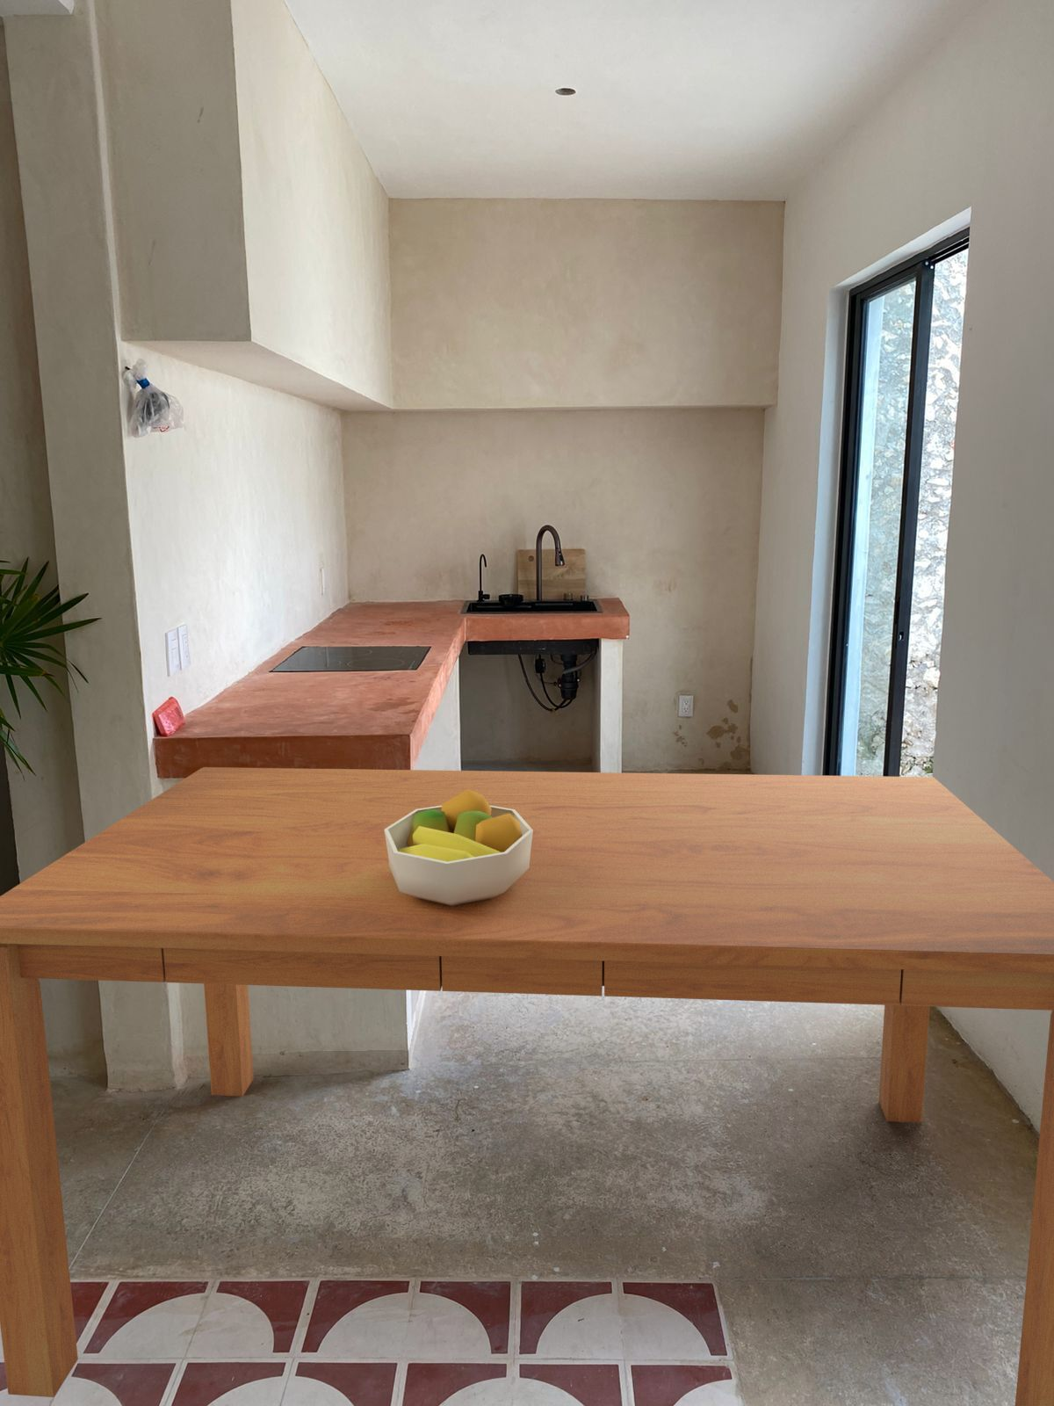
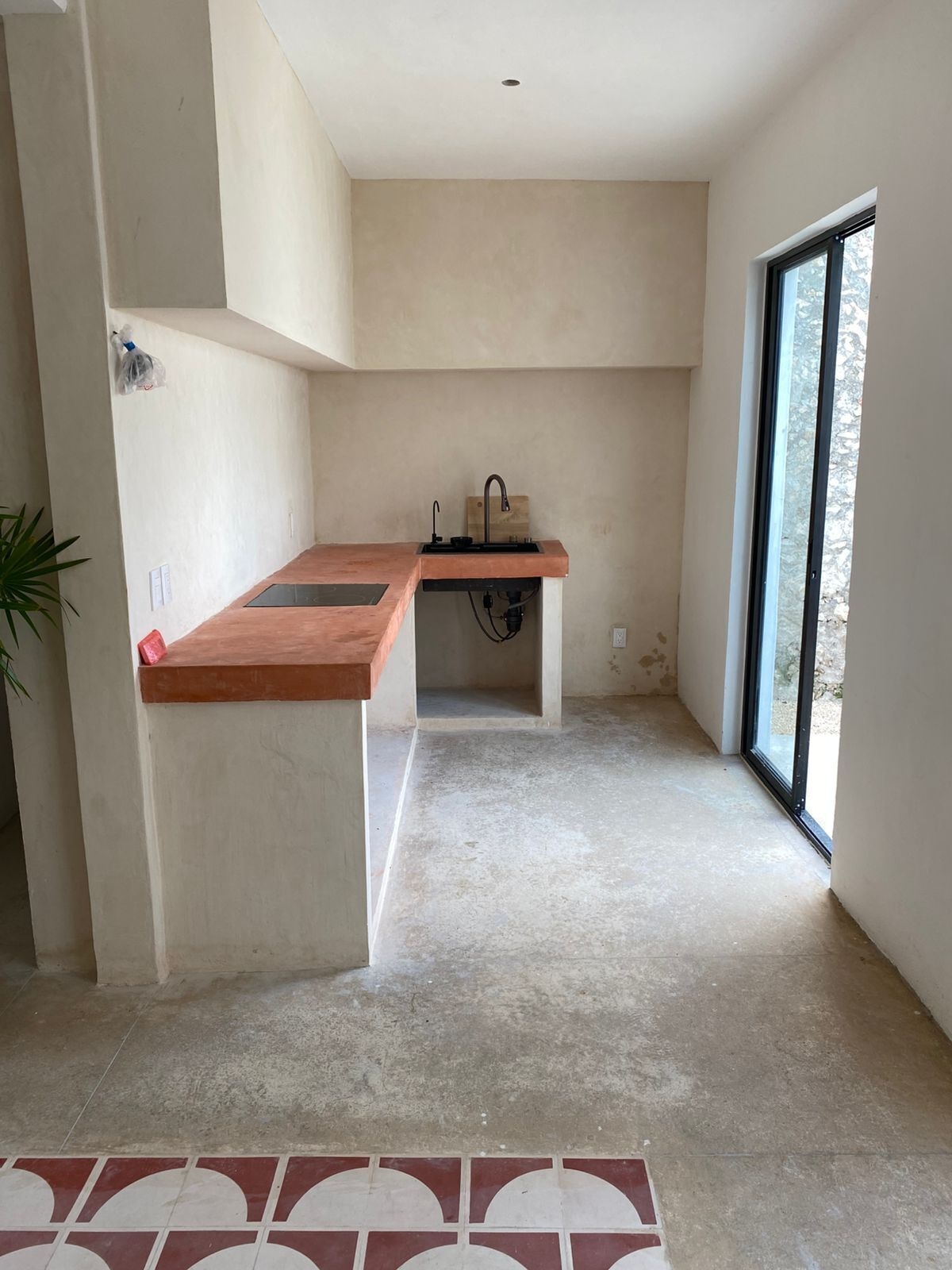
- dining table [0,766,1054,1406]
- fruit bowl [384,789,534,906]
